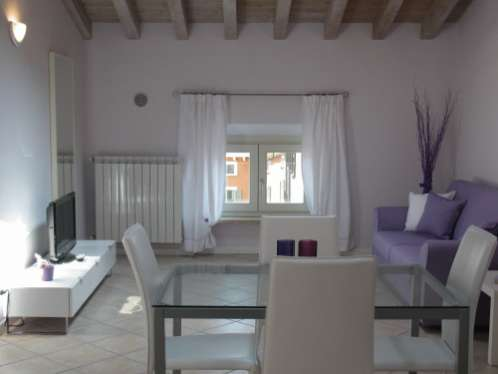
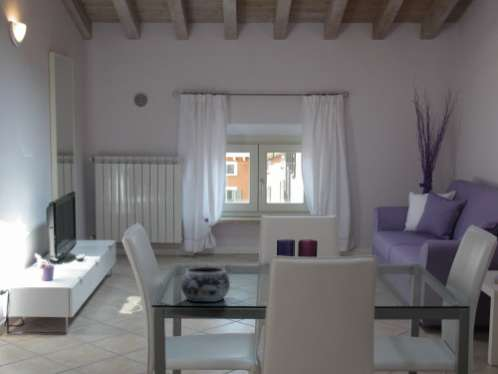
+ decorative bowl [180,265,231,303]
